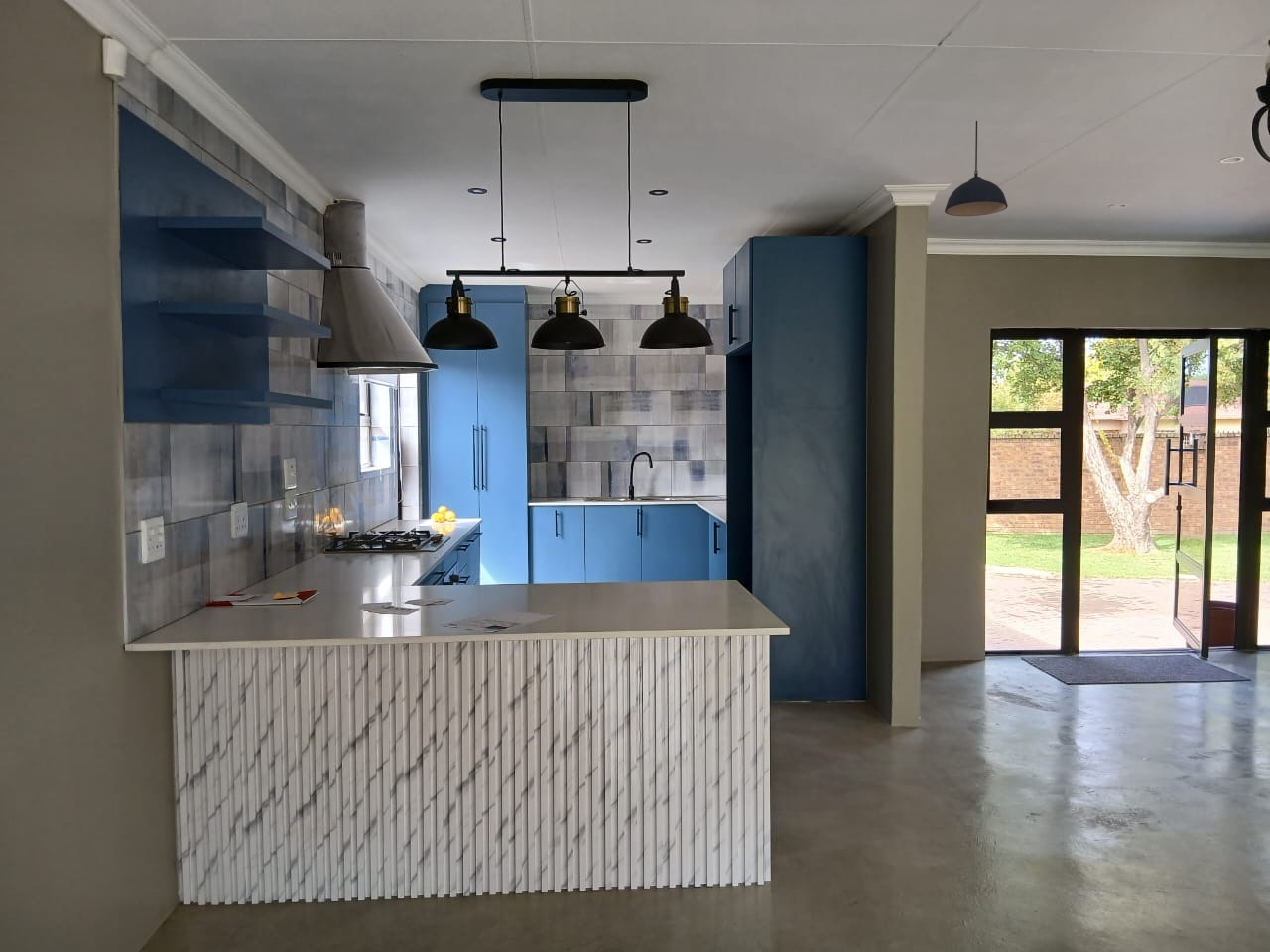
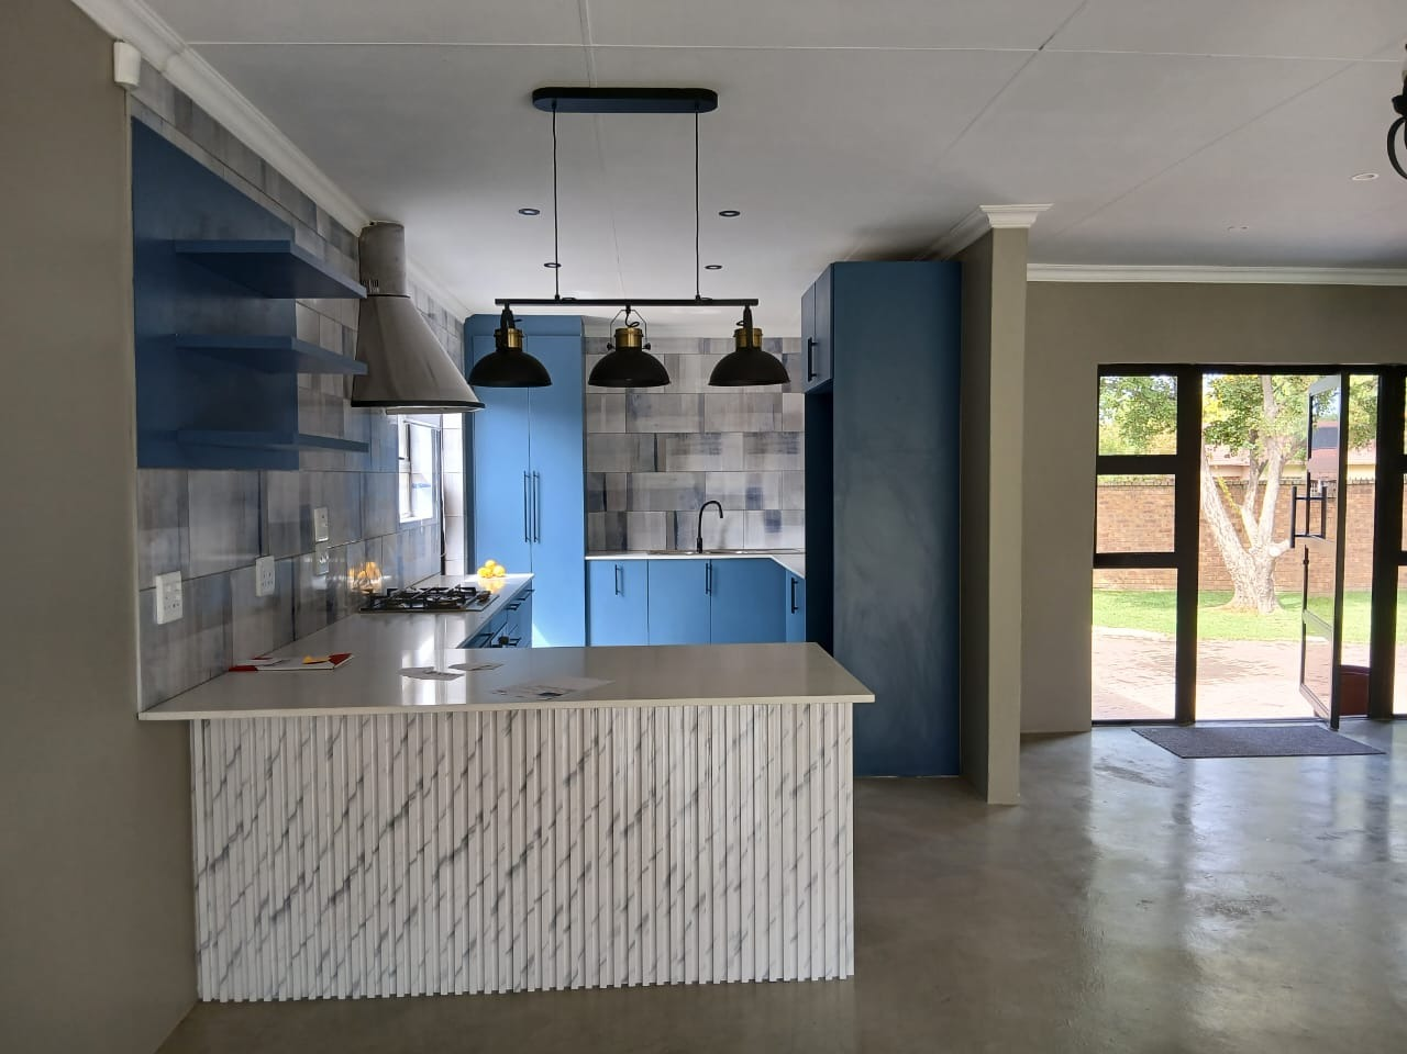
- pendant light [944,120,1009,217]
